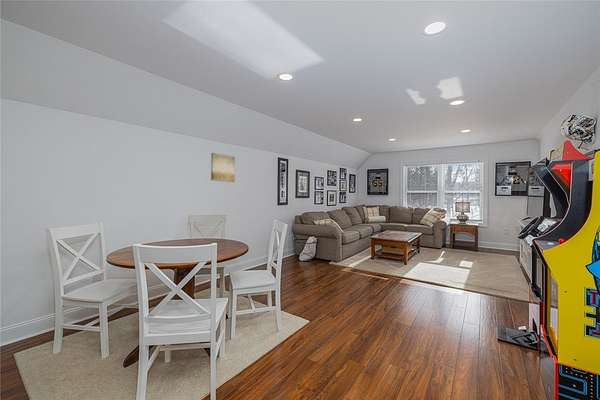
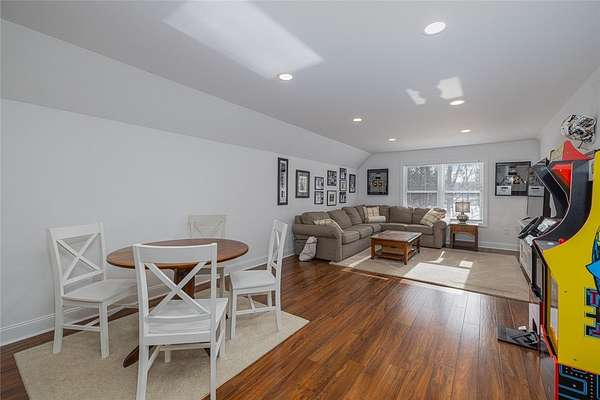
- wall art [210,152,236,183]
